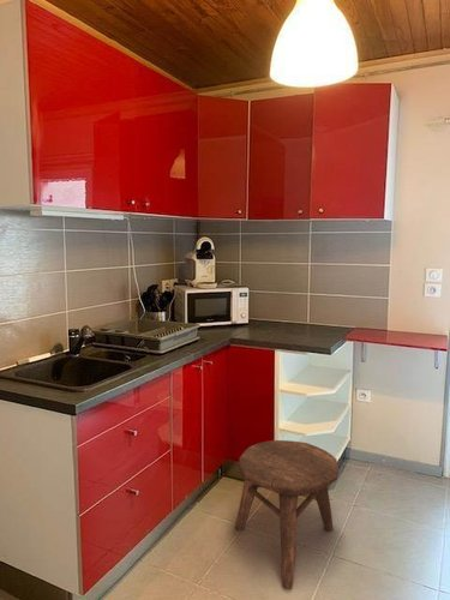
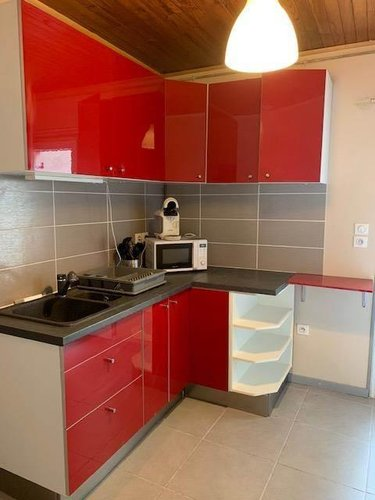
- stool [234,439,340,590]
